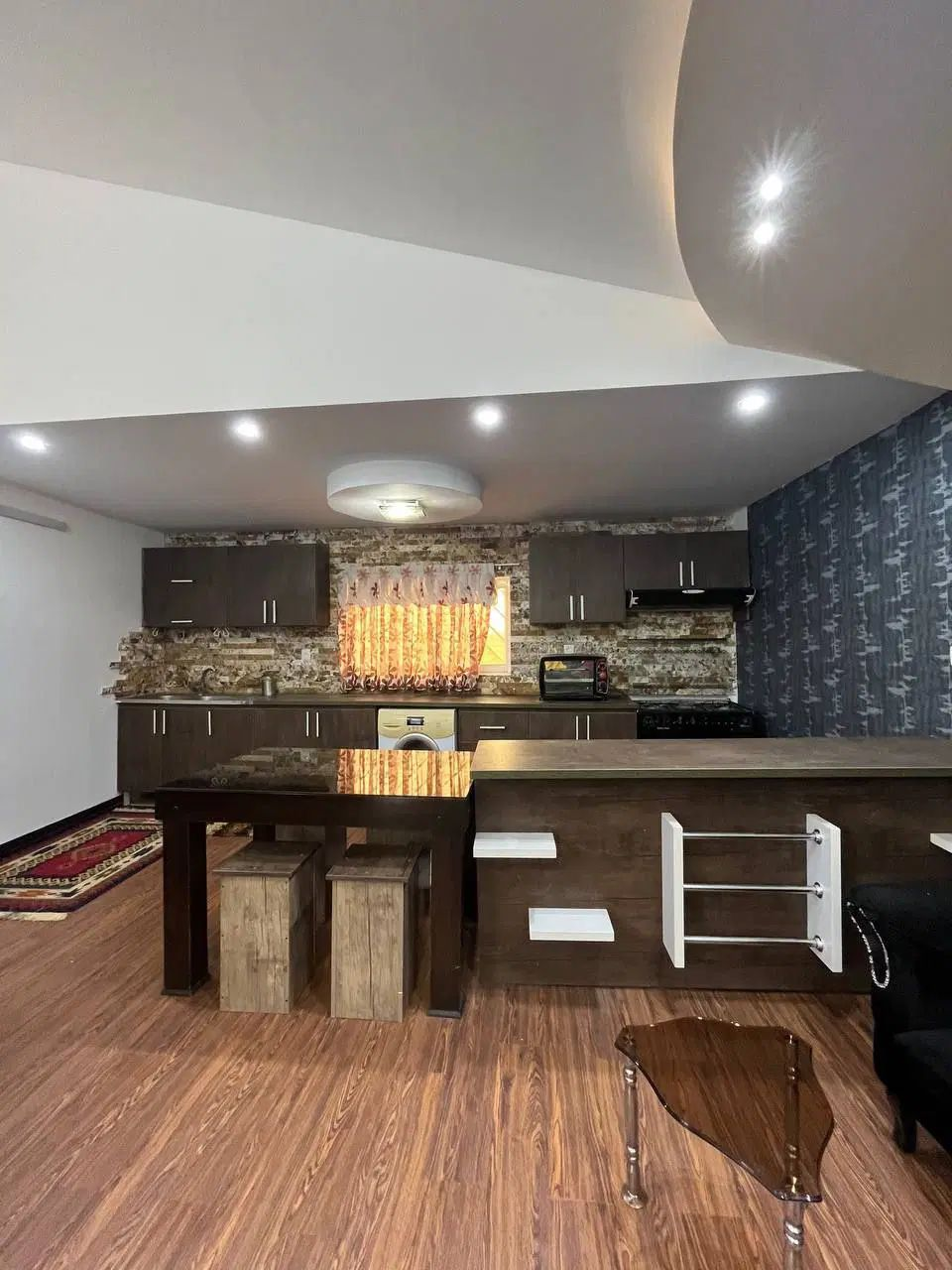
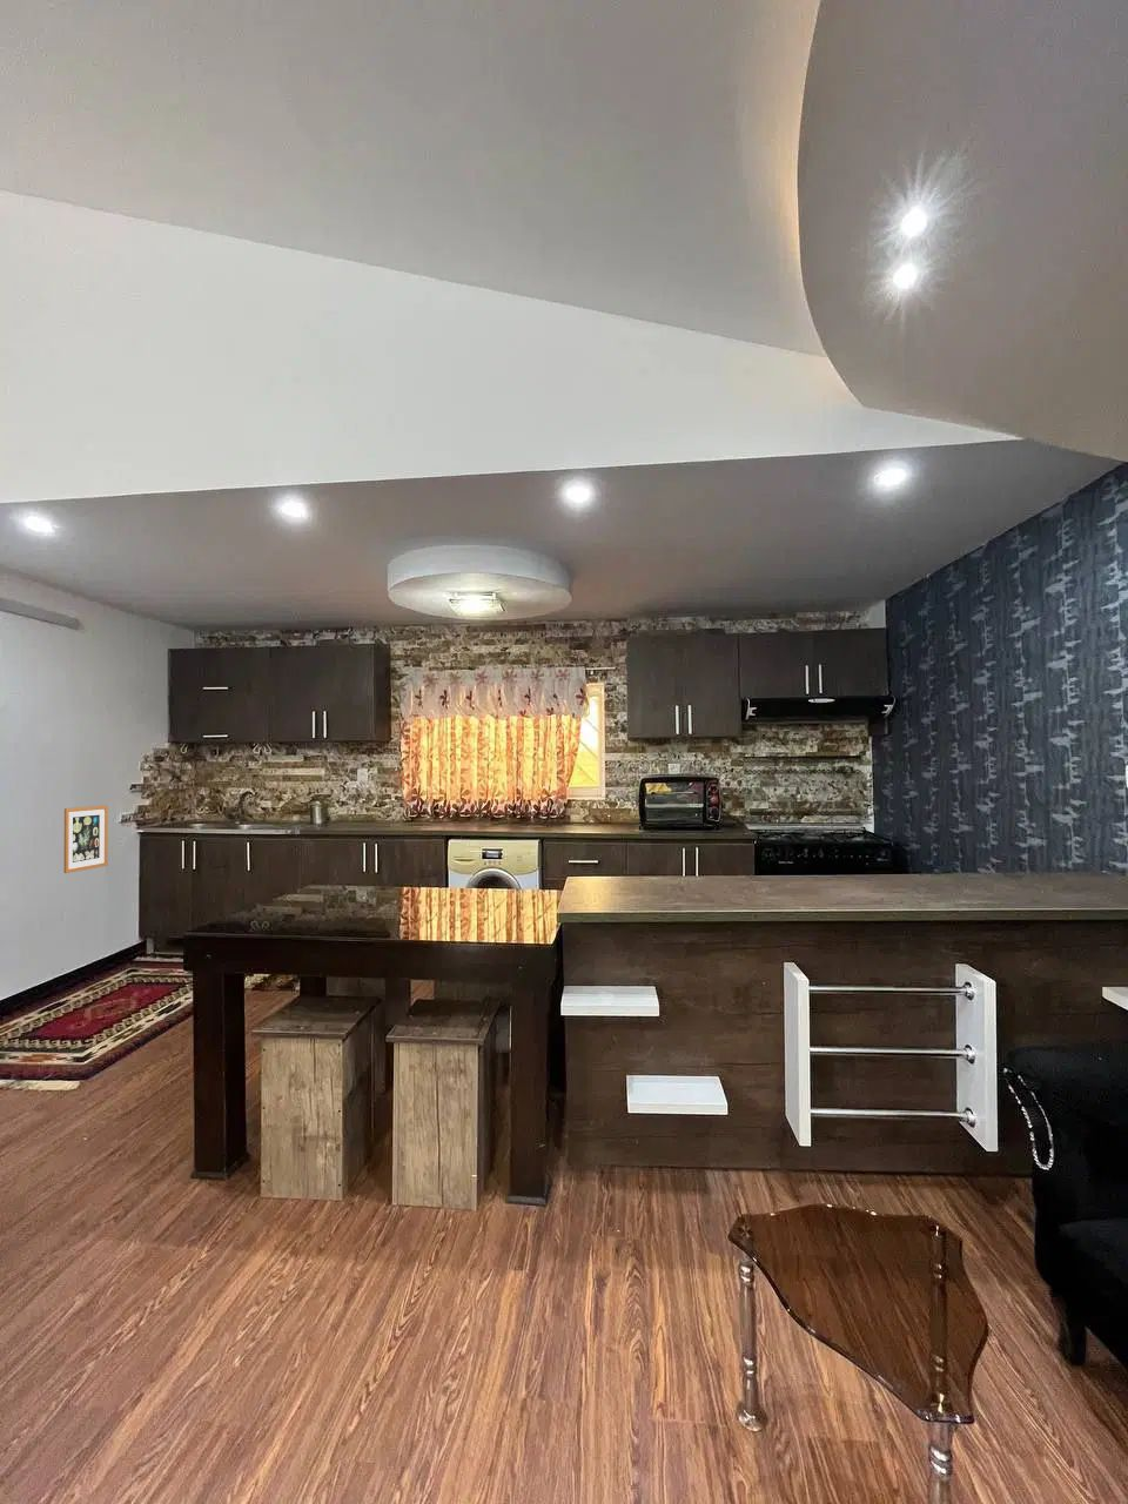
+ wall art [64,805,109,874]
